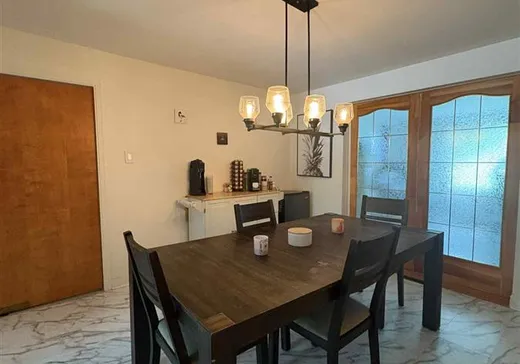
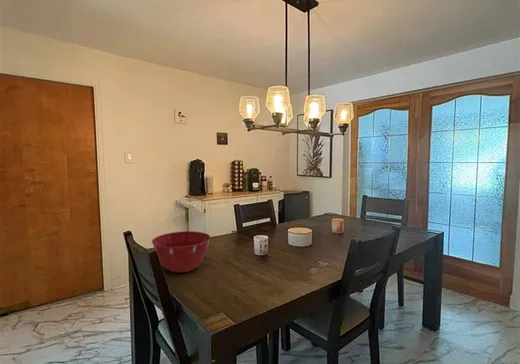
+ mixing bowl [151,230,211,274]
